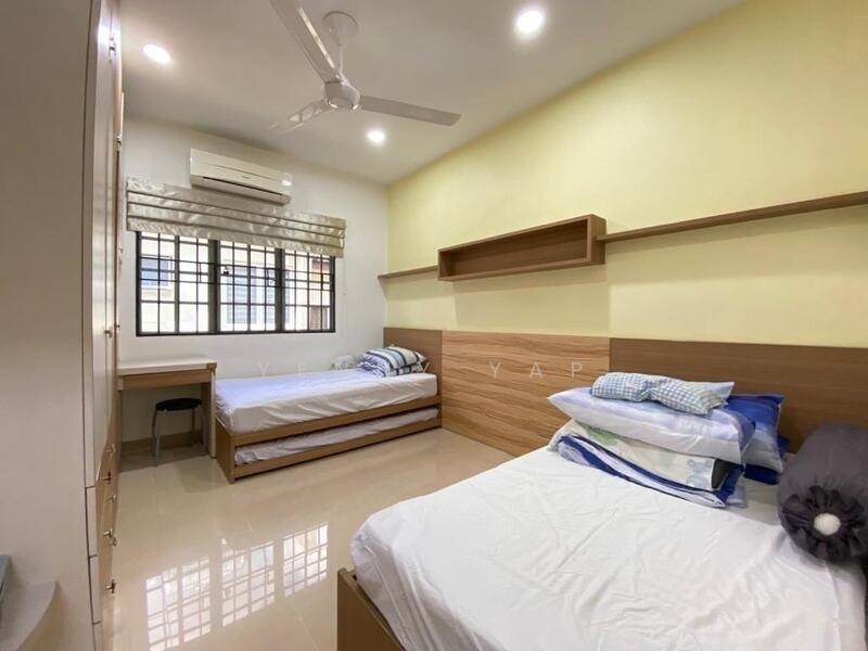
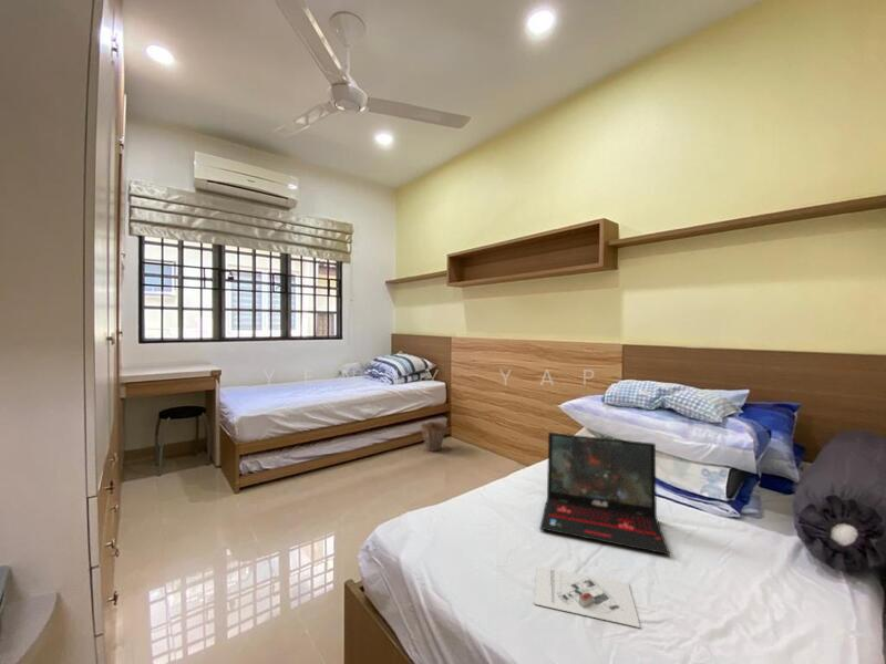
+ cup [420,421,447,453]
+ architectural model [533,564,641,629]
+ laptop [539,432,671,556]
